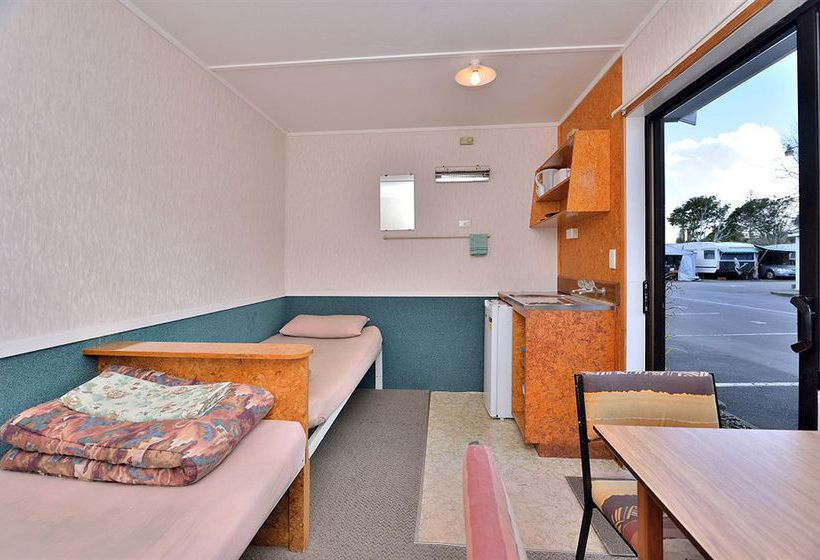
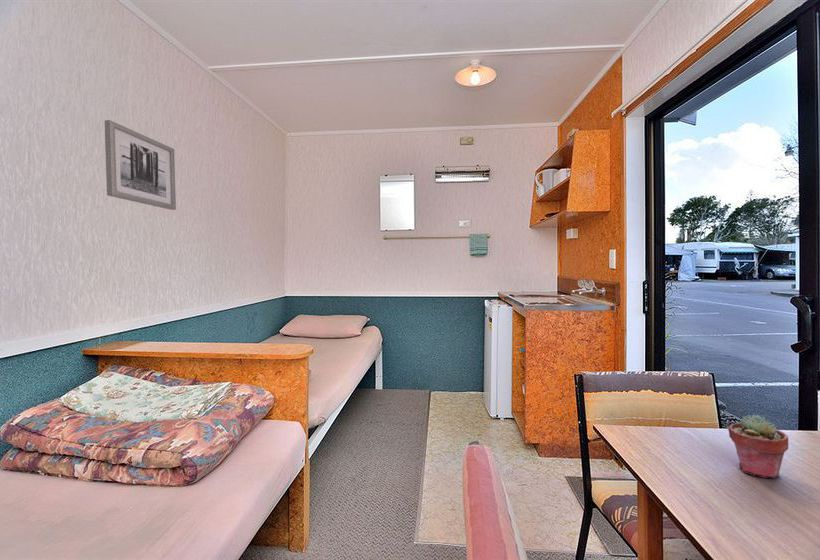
+ potted succulent [727,413,789,479]
+ wall art [104,119,177,211]
